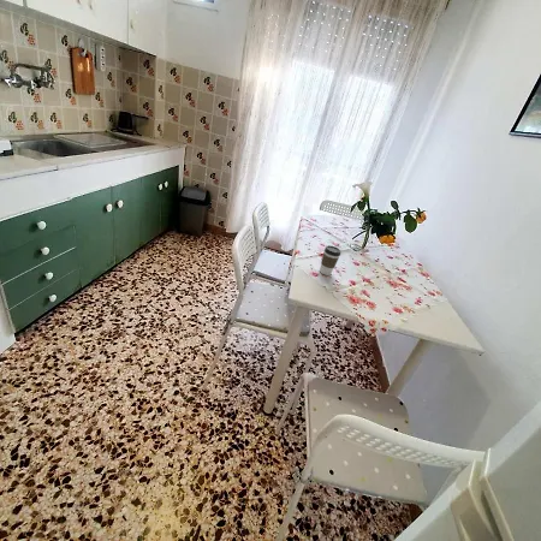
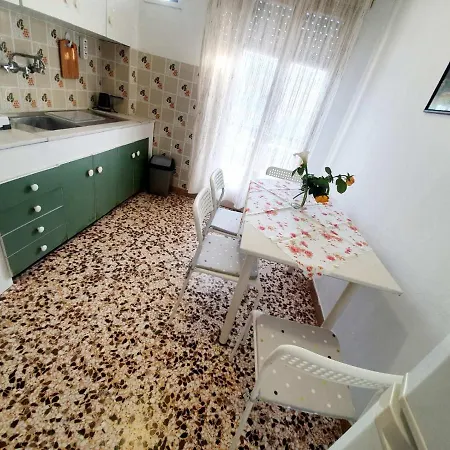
- coffee cup [319,244,343,277]
